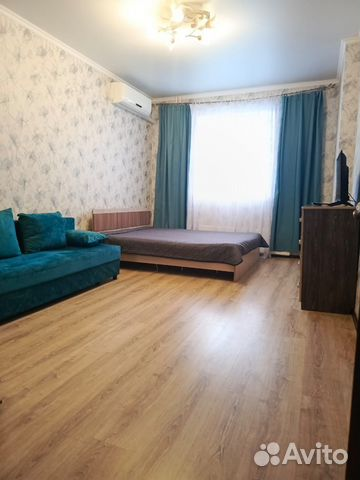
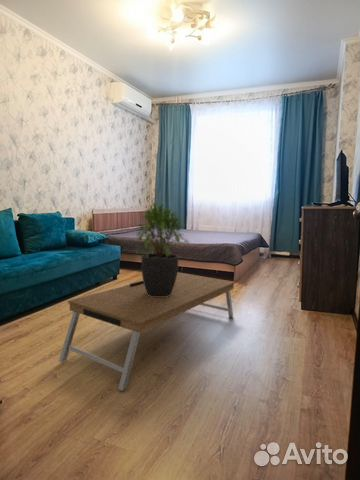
+ coffee table [58,271,236,392]
+ potted plant [134,201,191,297]
